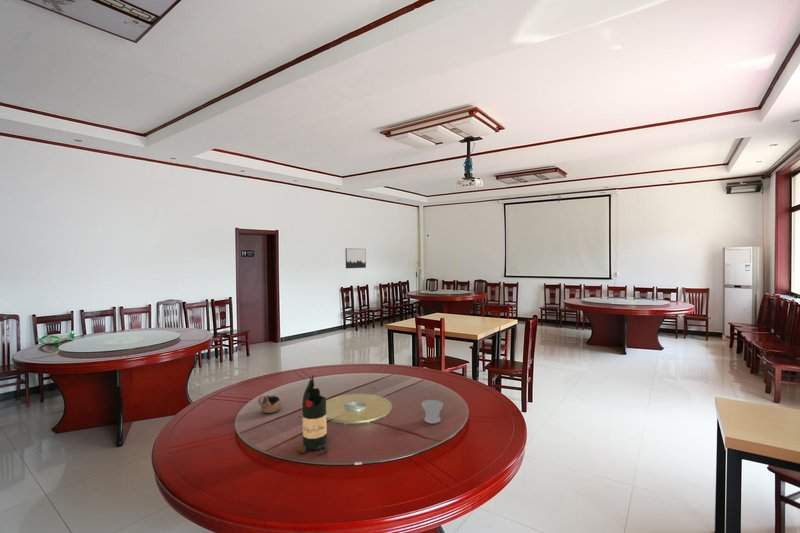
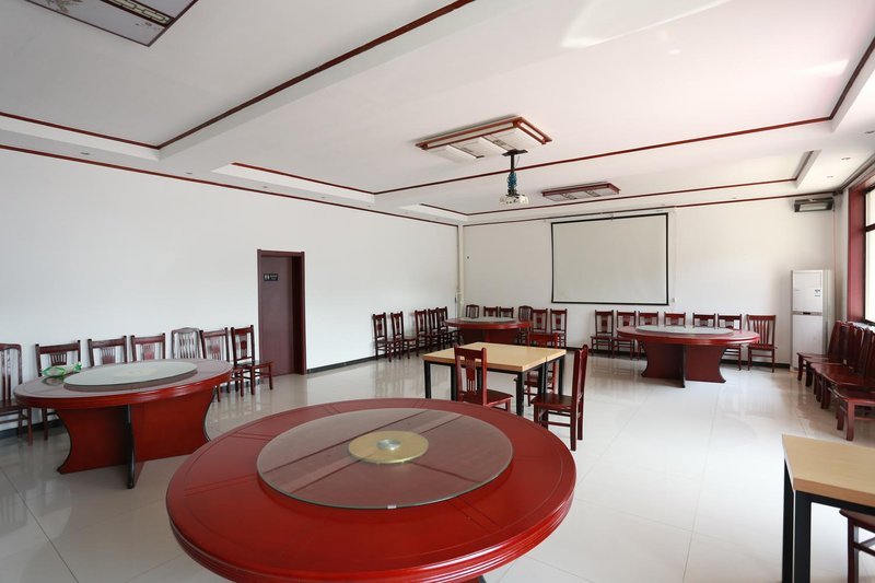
- bottle [296,374,329,455]
- wall art [344,247,367,269]
- cup [257,394,282,414]
- cup [420,399,444,424]
